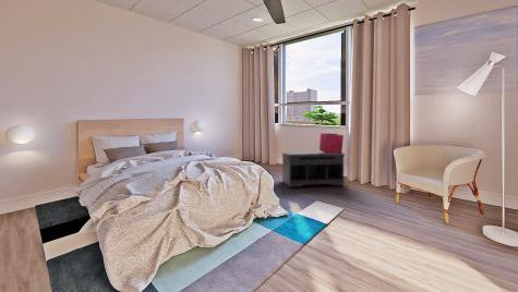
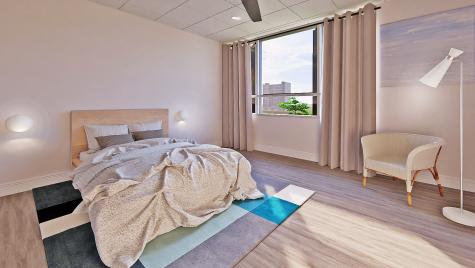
- bench [281,151,346,187]
- storage bin [318,132,345,154]
